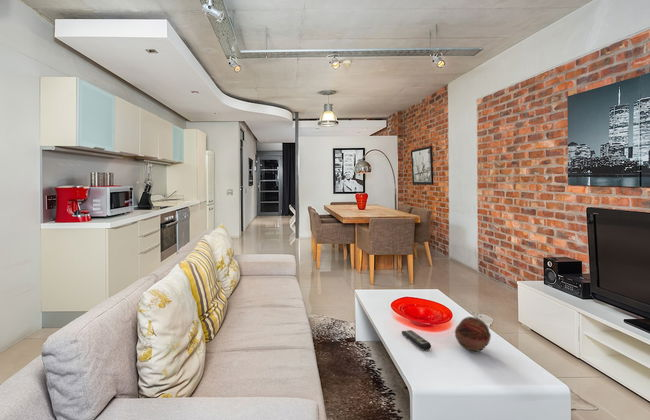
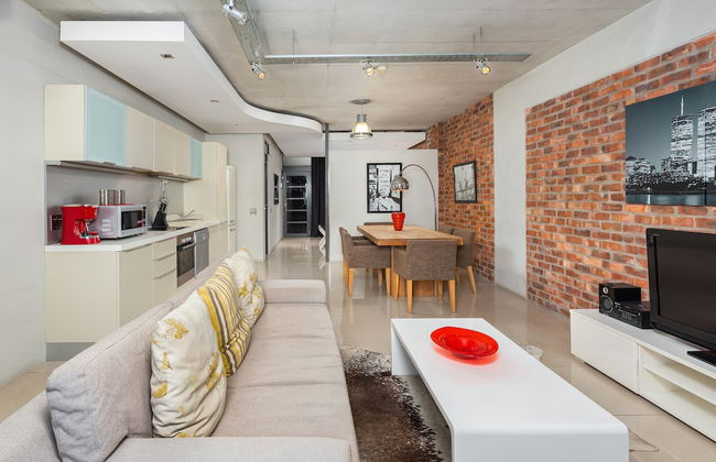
- decorative ball [451,316,492,352]
- remote control [401,329,432,350]
